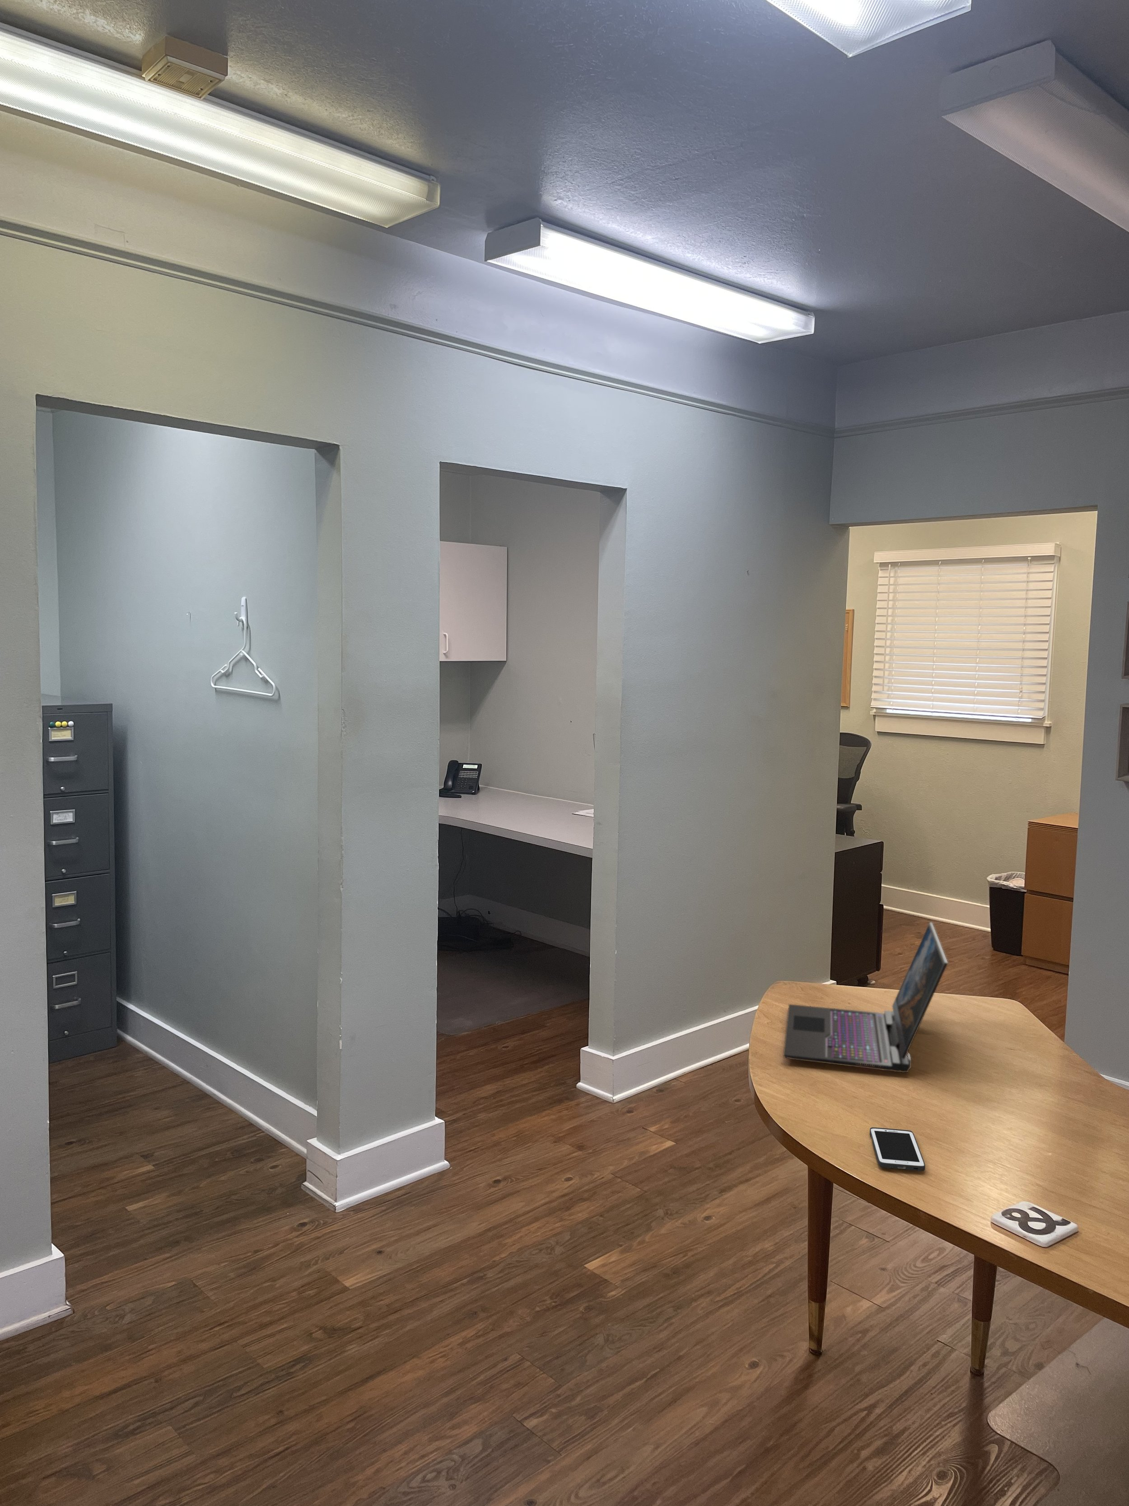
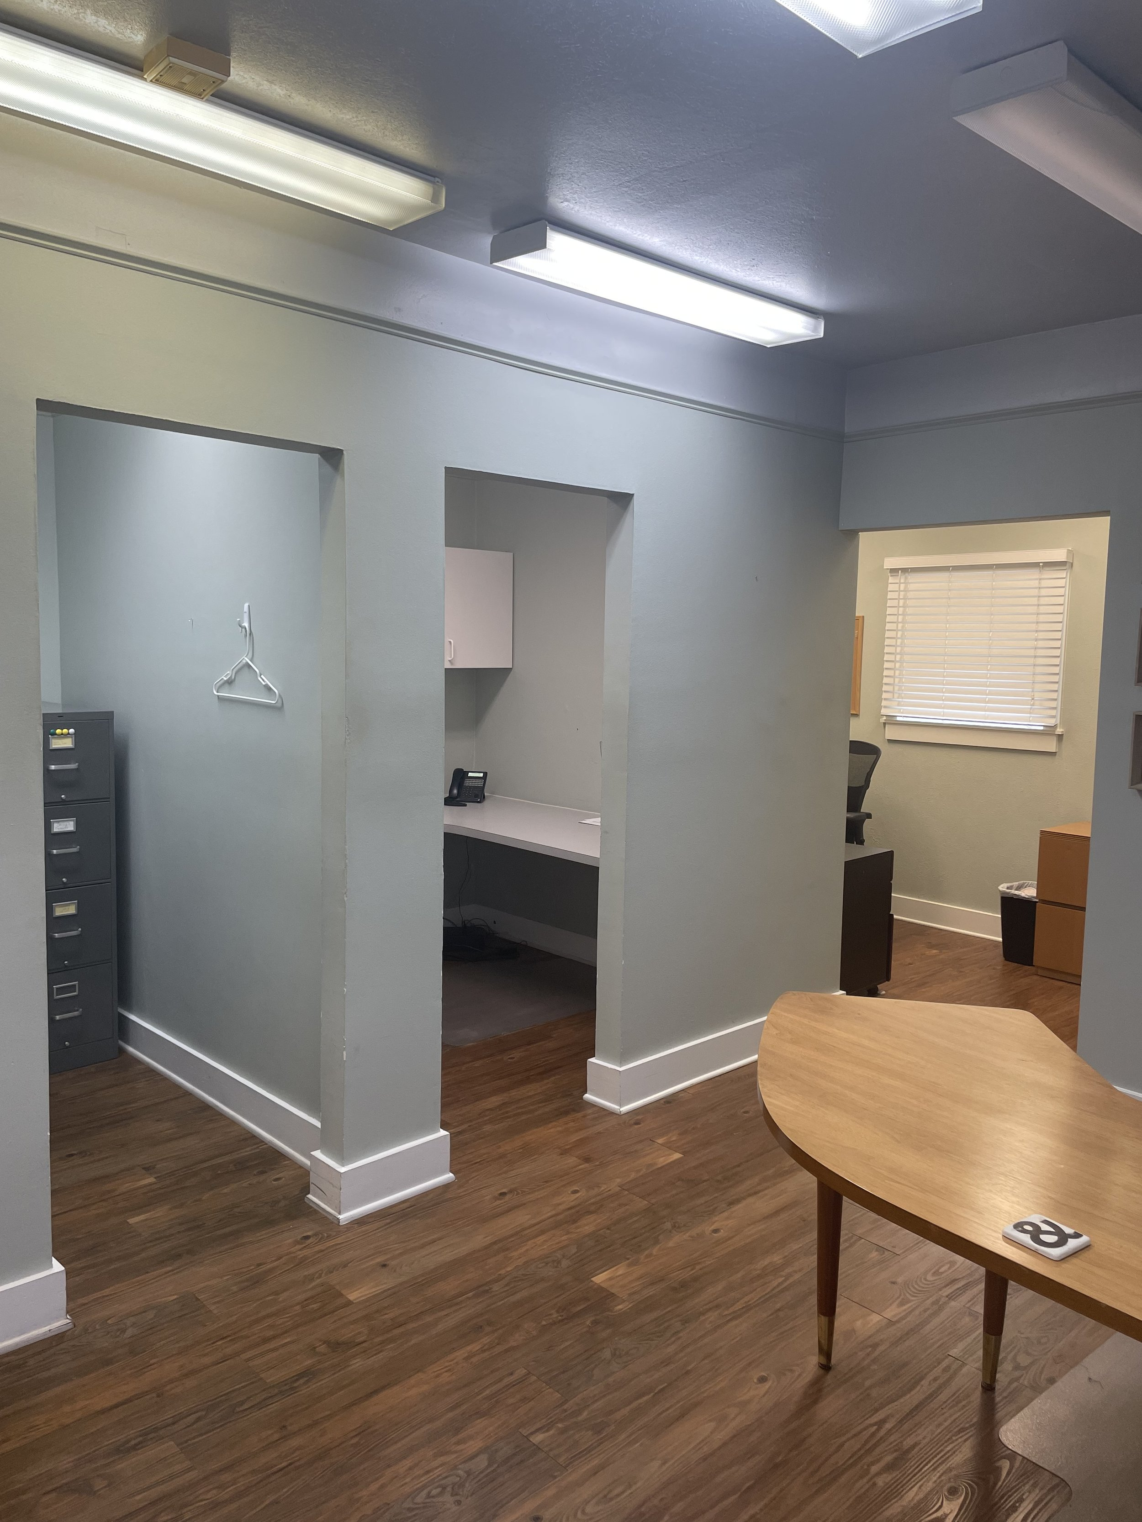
- laptop [783,922,949,1073]
- cell phone [869,1127,926,1171]
